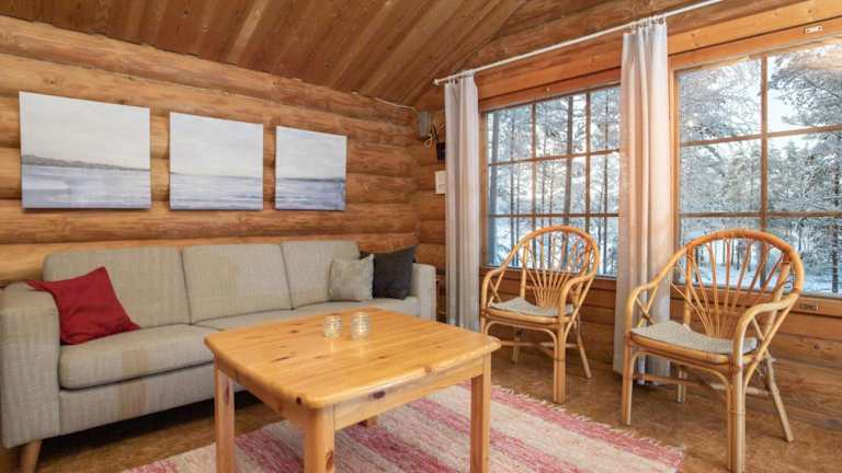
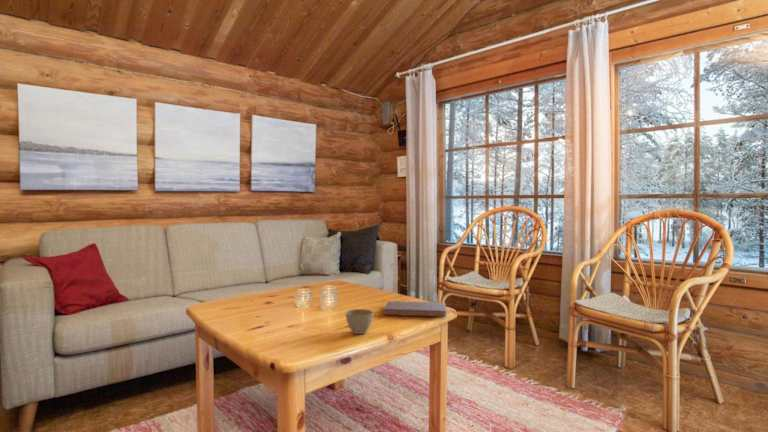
+ book [382,300,447,318]
+ flower pot [344,308,375,335]
